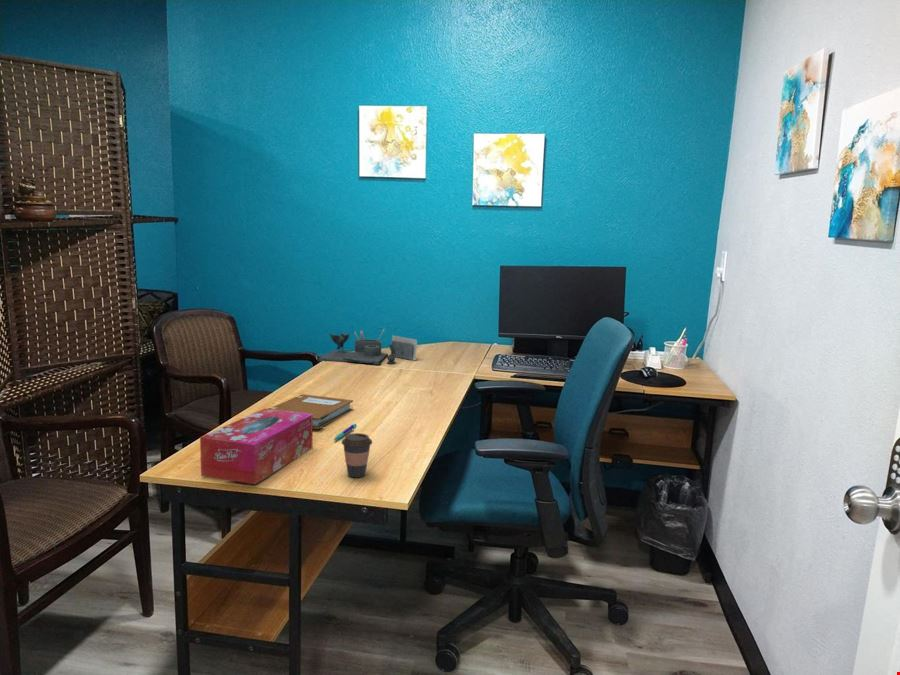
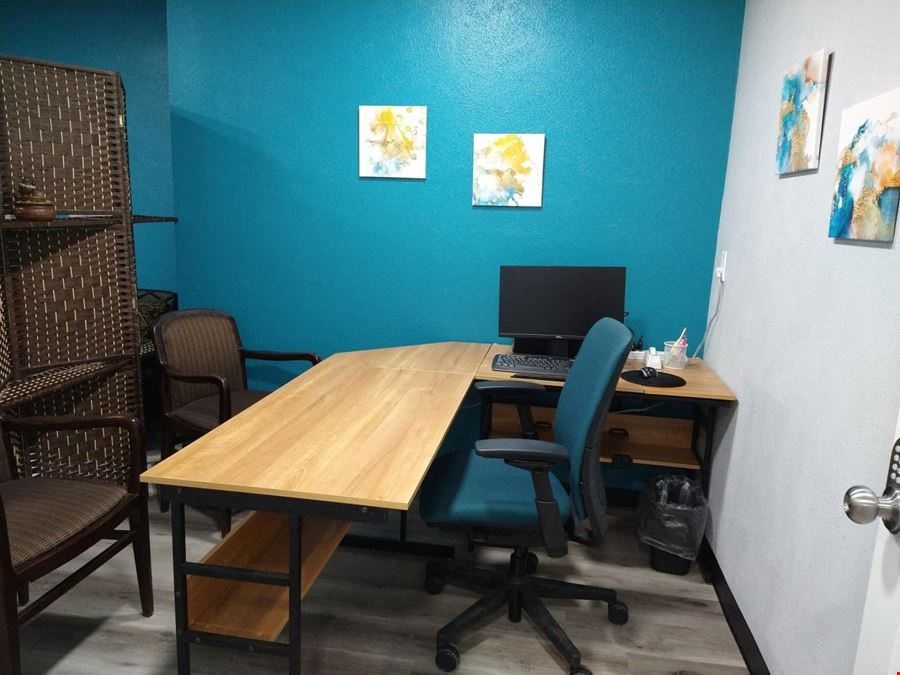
- tissue box [199,407,313,485]
- coffee cup [341,432,373,478]
- notebook [268,393,354,430]
- pen [333,423,357,441]
- desk organizer [317,327,418,366]
